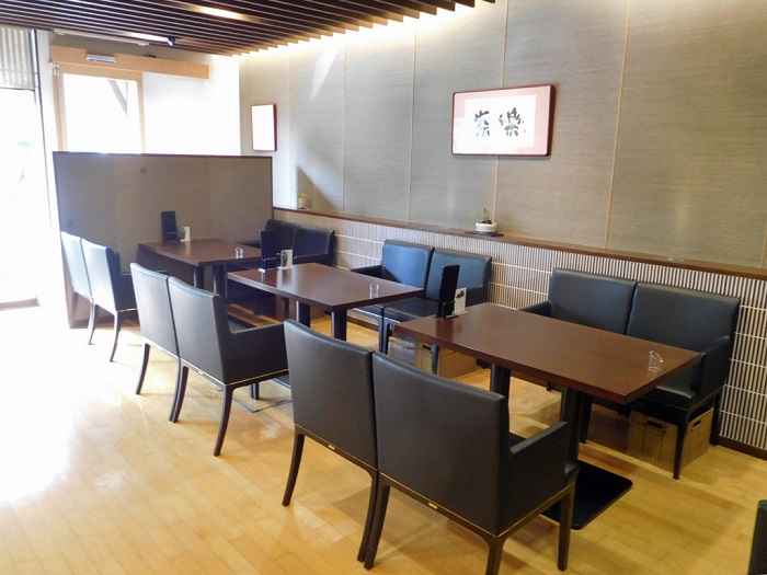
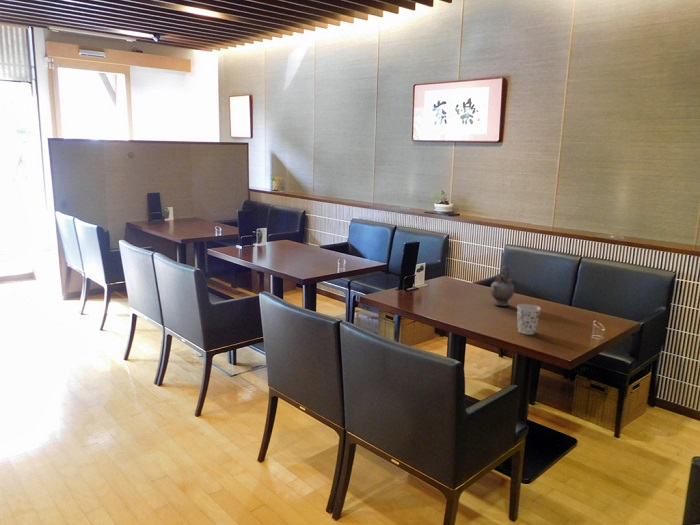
+ teapot [488,265,515,307]
+ cup [516,303,542,335]
